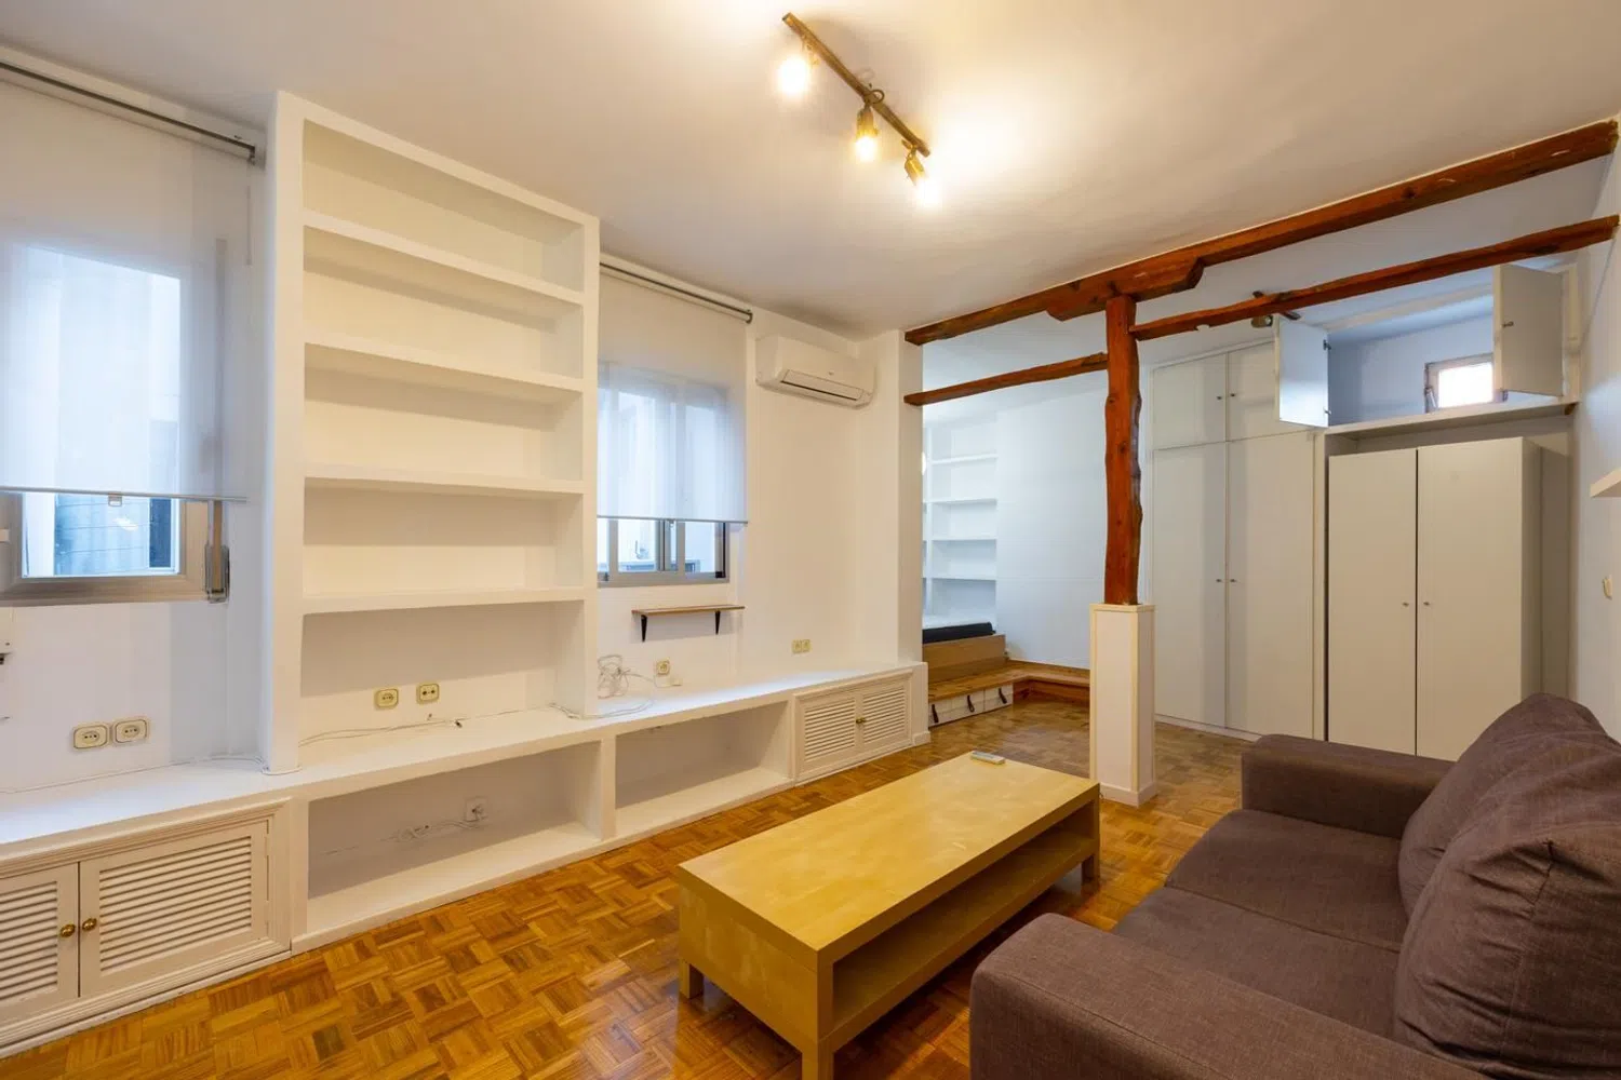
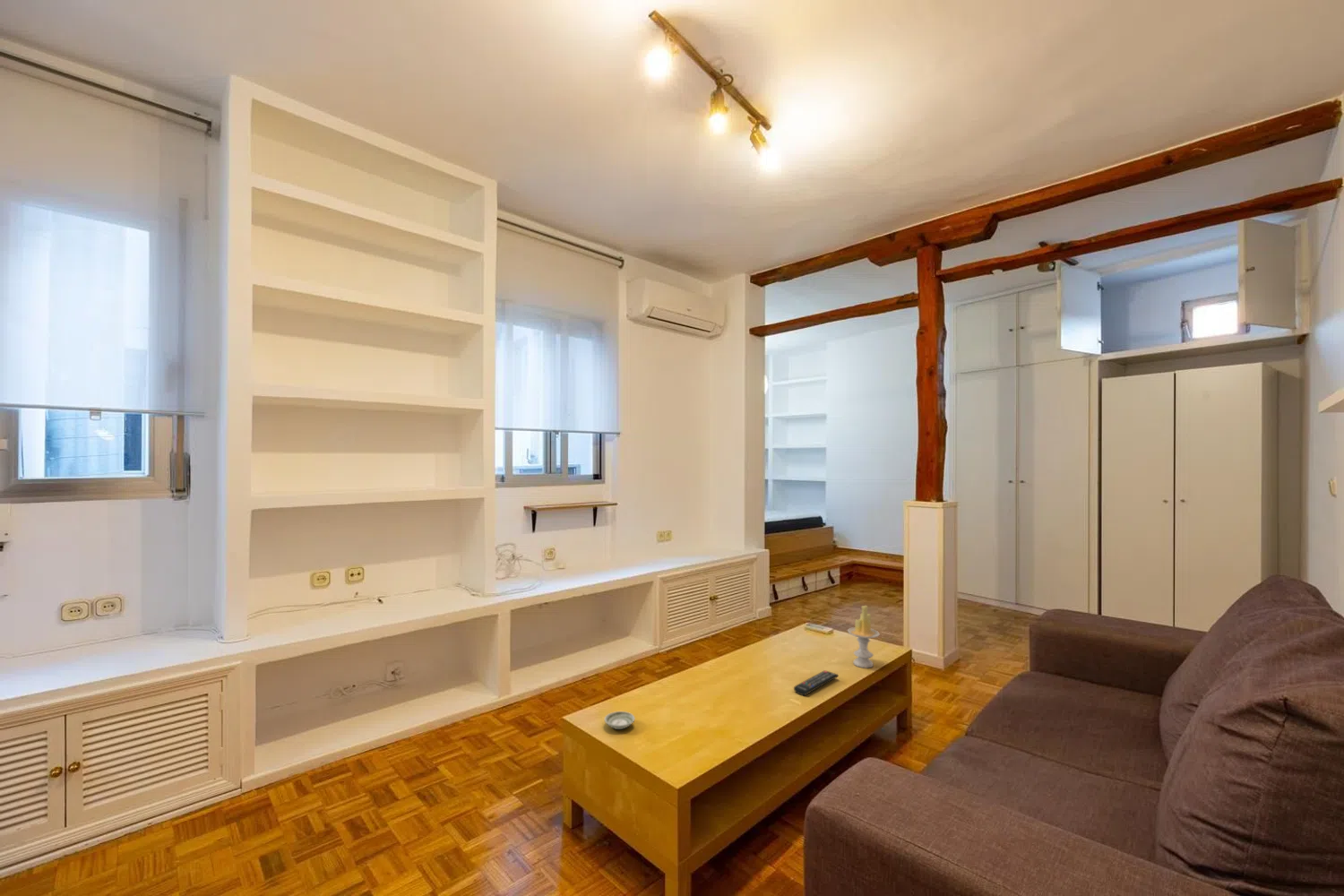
+ candle [847,605,881,668]
+ saucer [604,711,636,730]
+ remote control [793,669,840,696]
